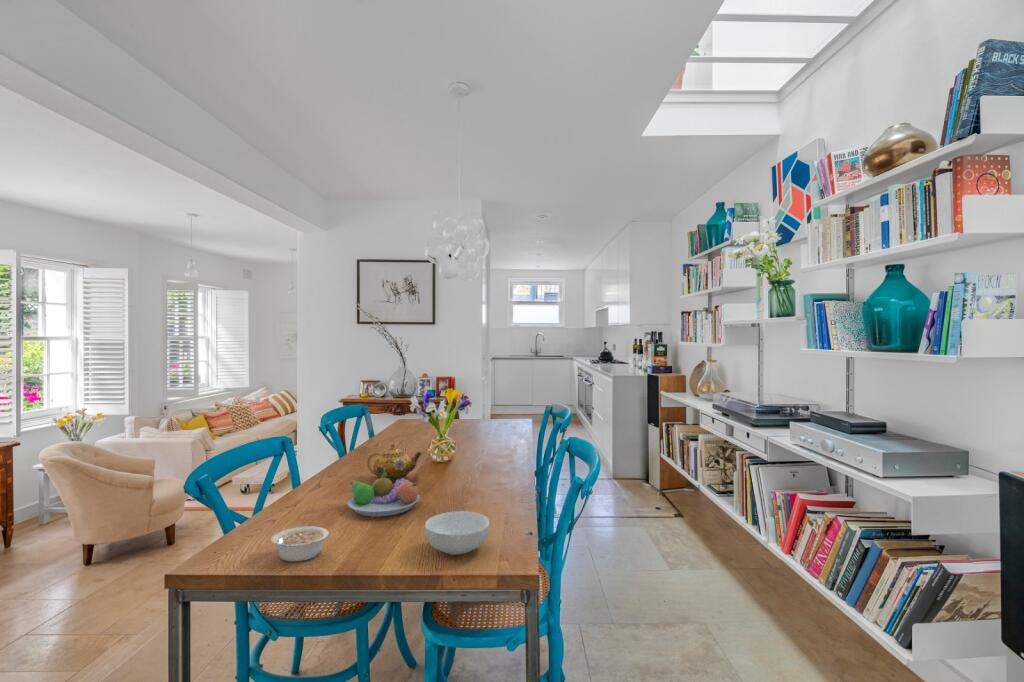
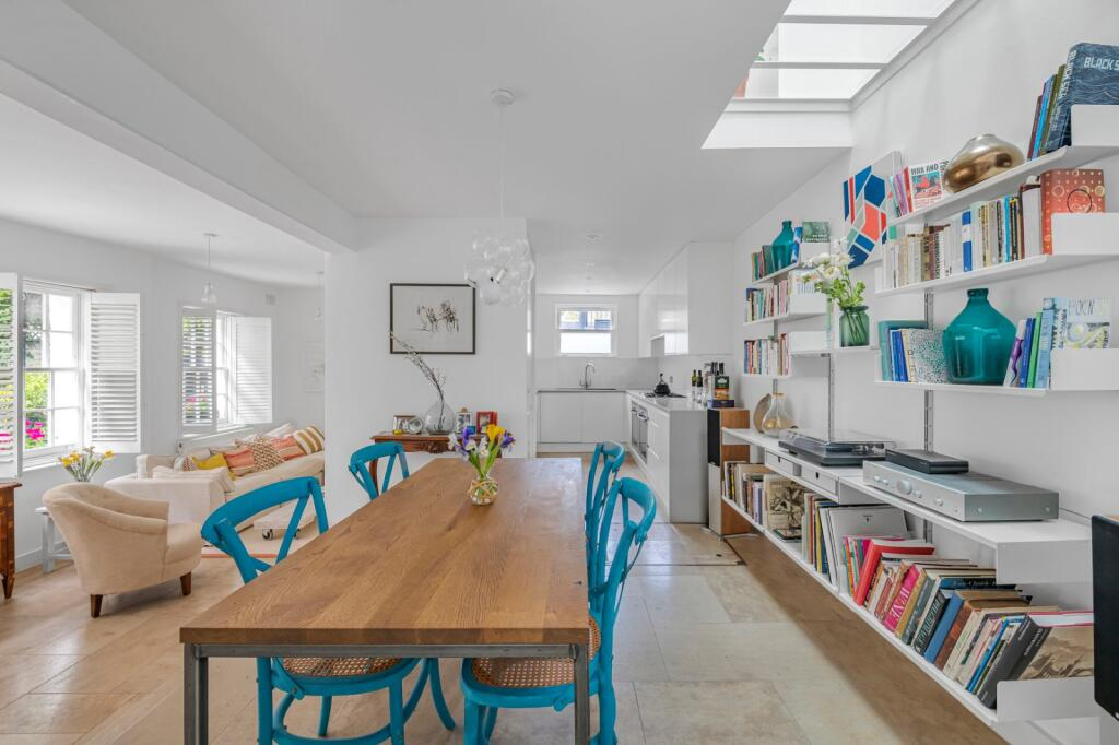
- teapot [366,443,423,483]
- legume [270,526,330,562]
- cereal bowl [424,510,491,556]
- fruit bowl [346,472,421,517]
